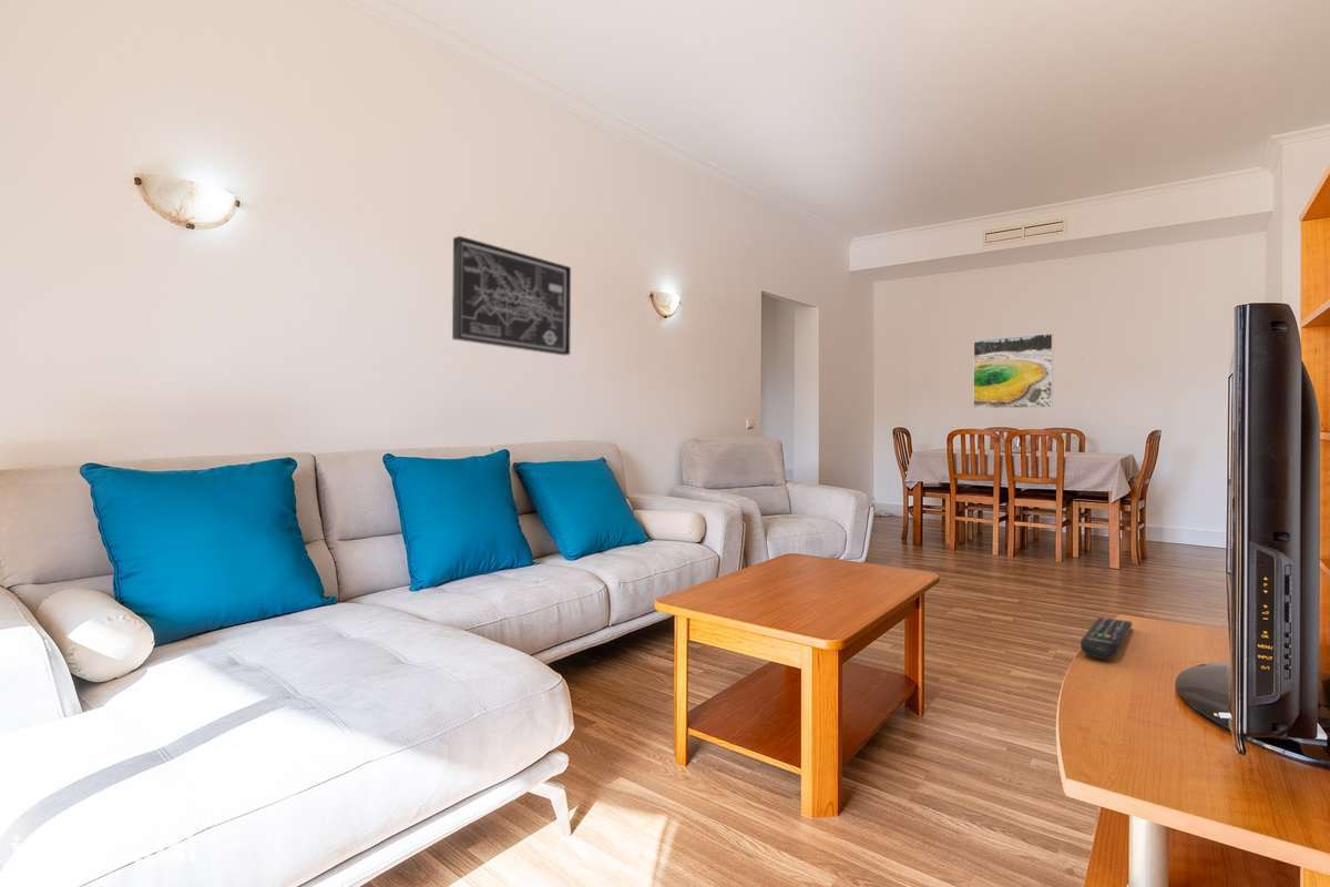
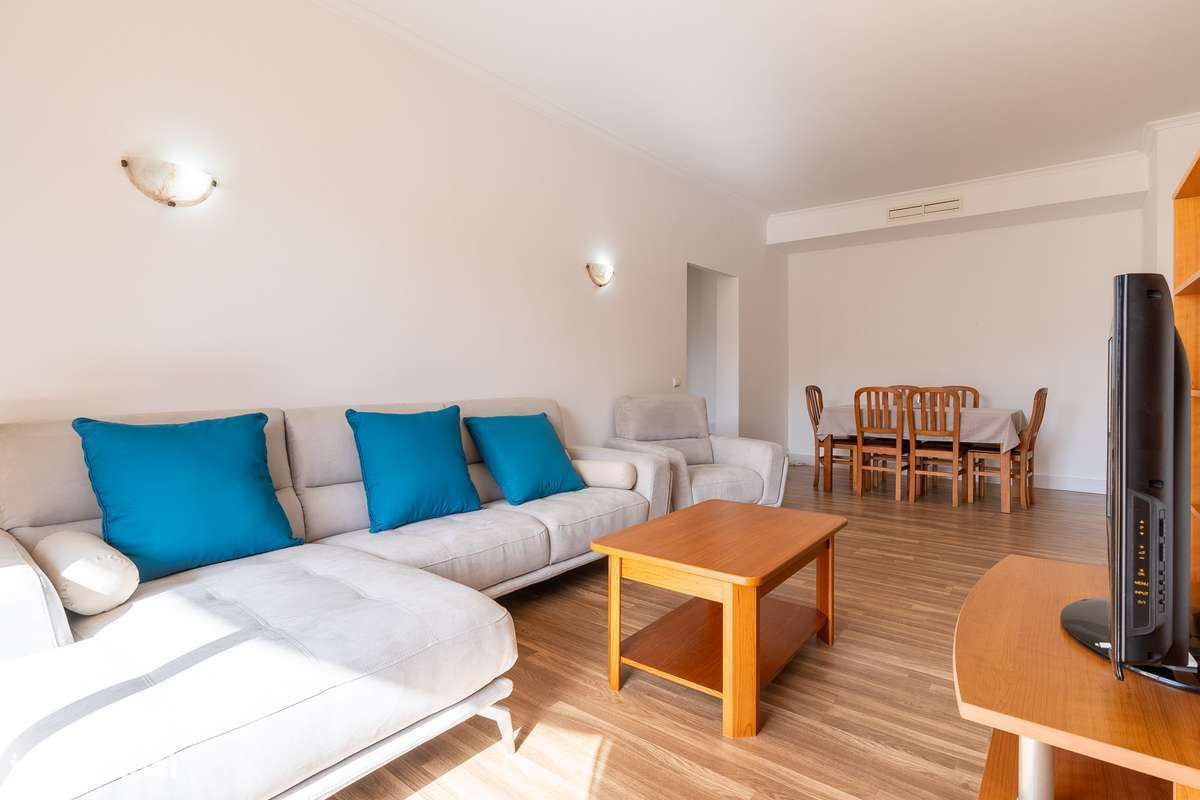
- wall art [451,235,572,357]
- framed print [972,333,1054,410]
- remote control [1080,616,1134,660]
